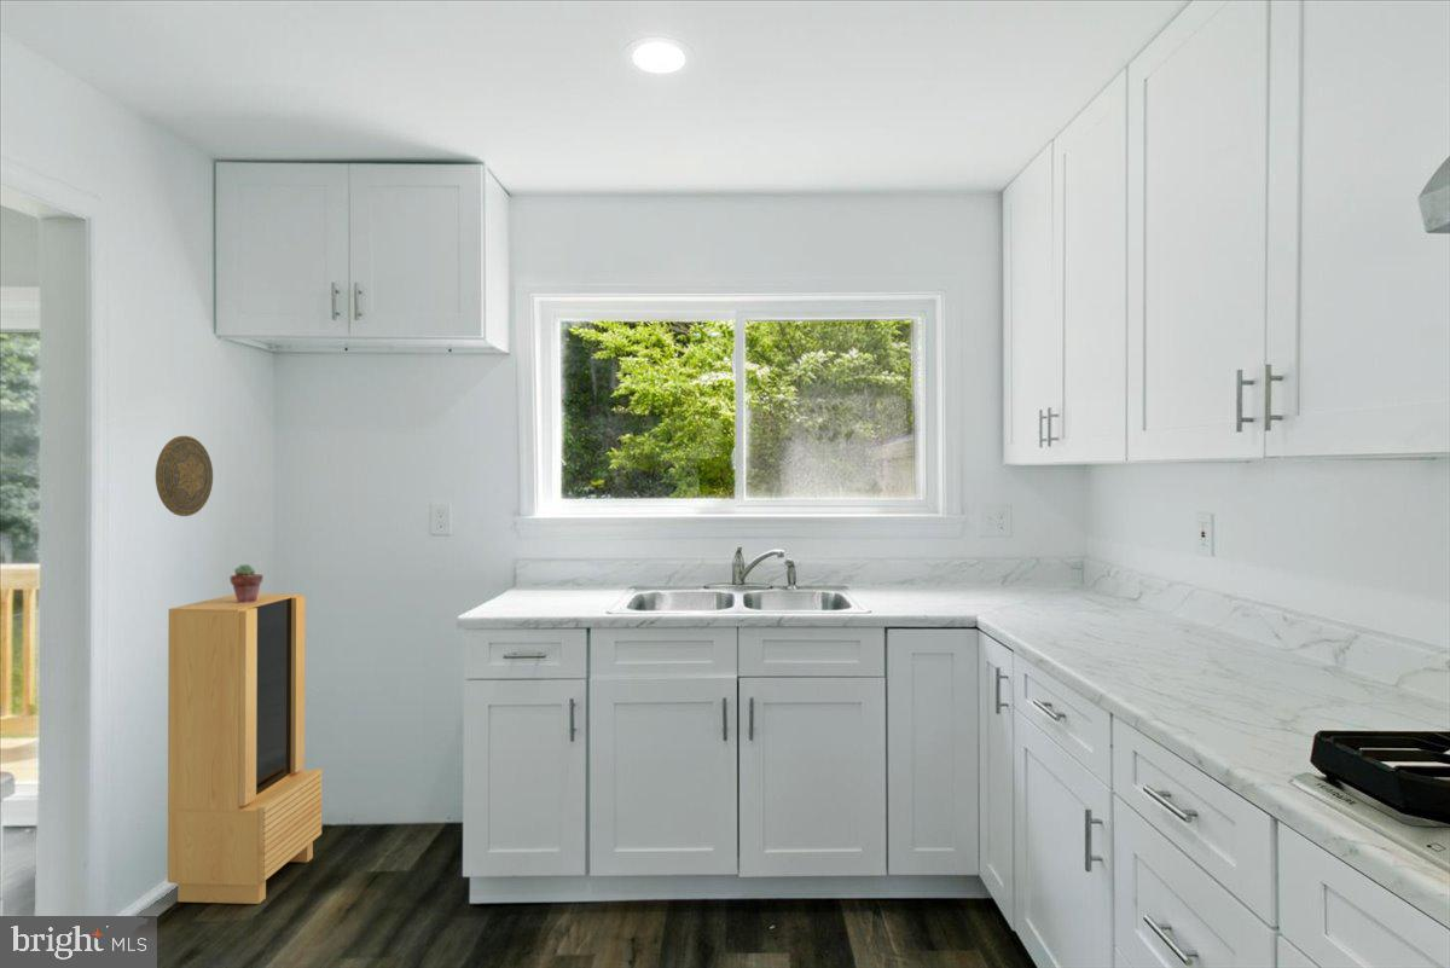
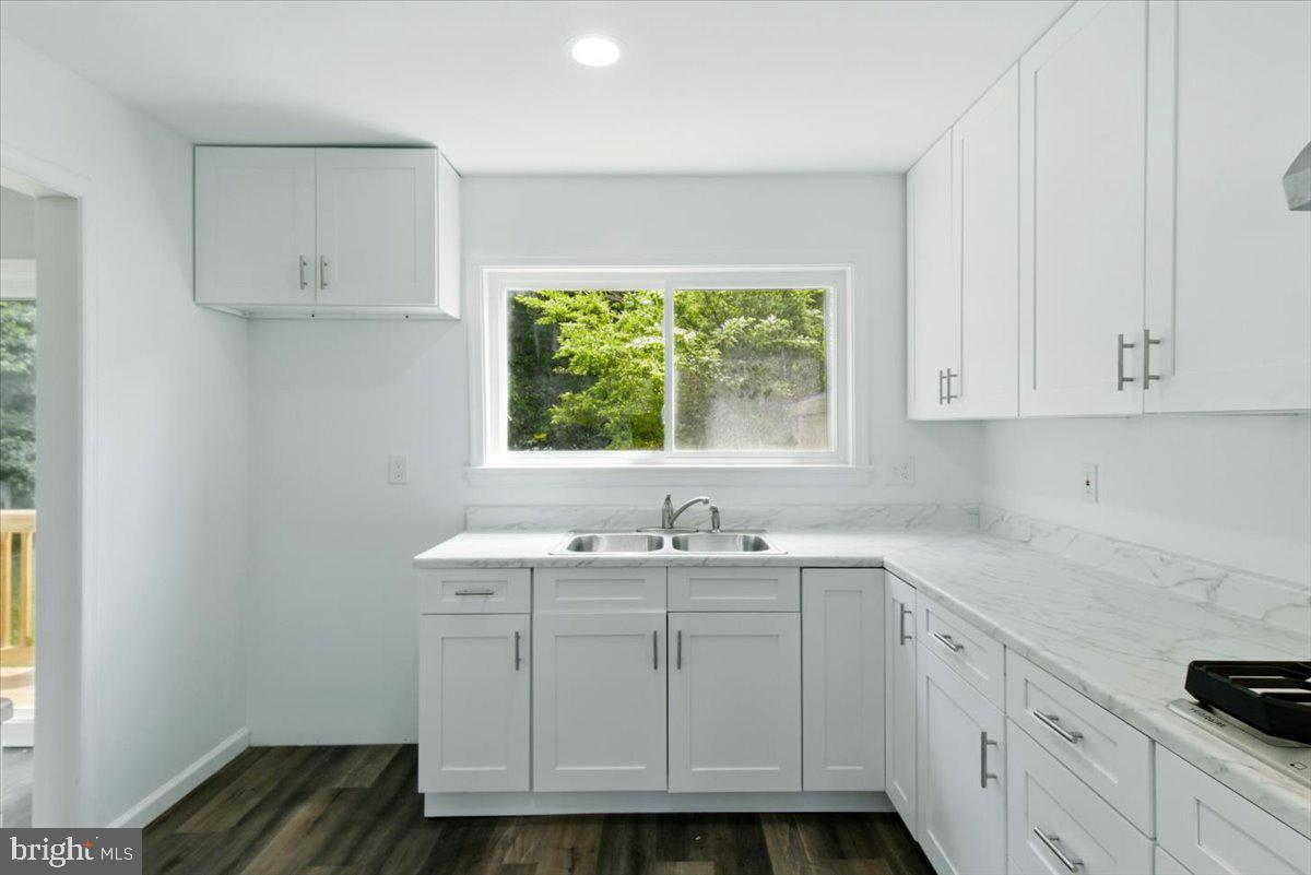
- storage cabinet [167,592,323,905]
- potted succulent [230,563,265,603]
- decorative plate [155,435,214,517]
